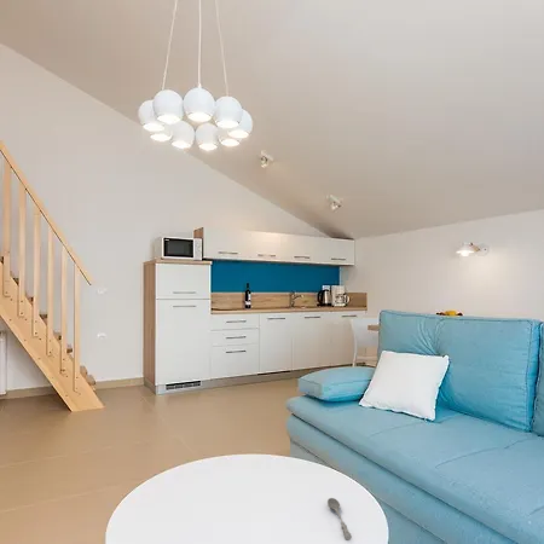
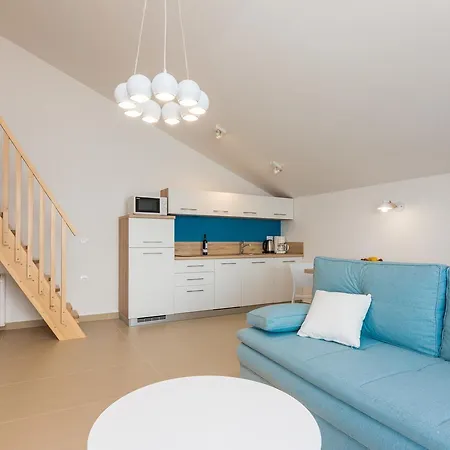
- soupspoon [326,497,353,542]
